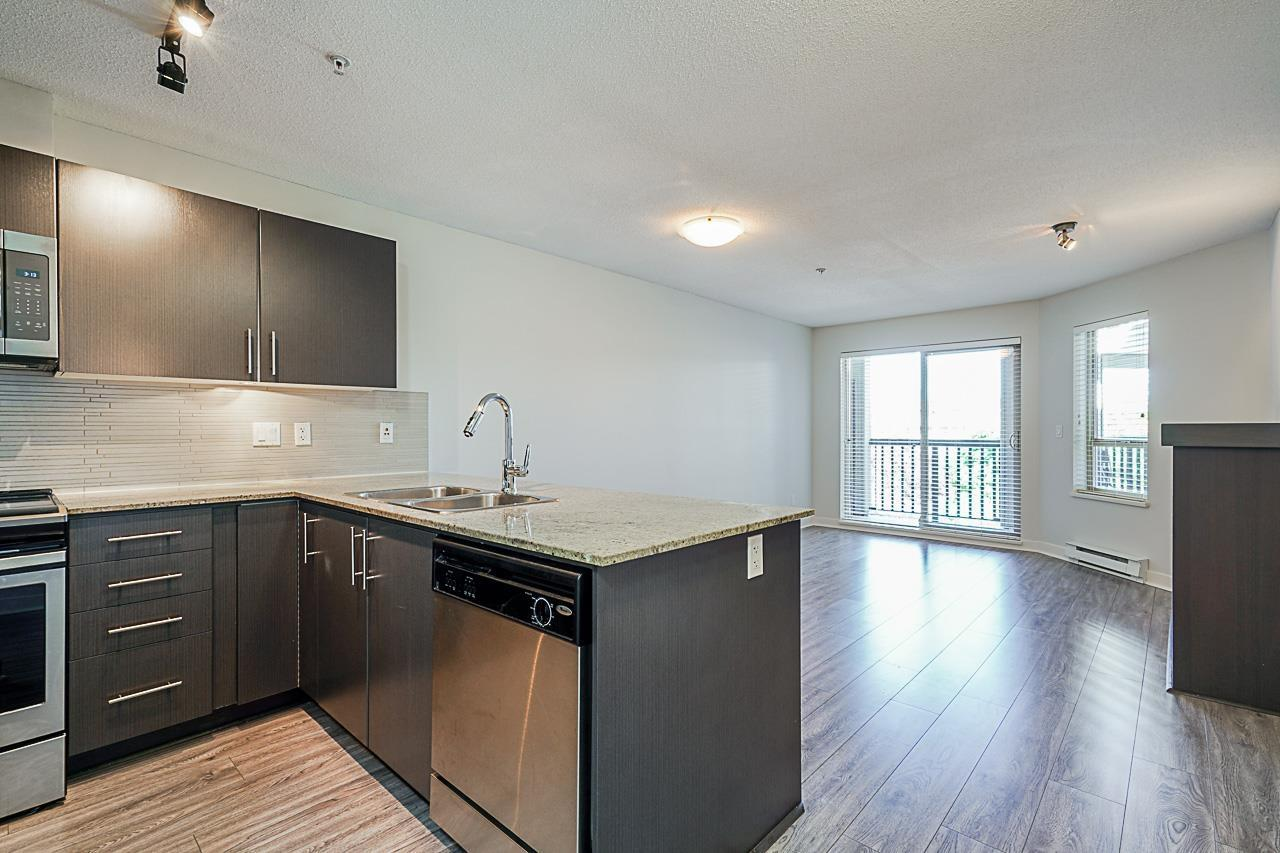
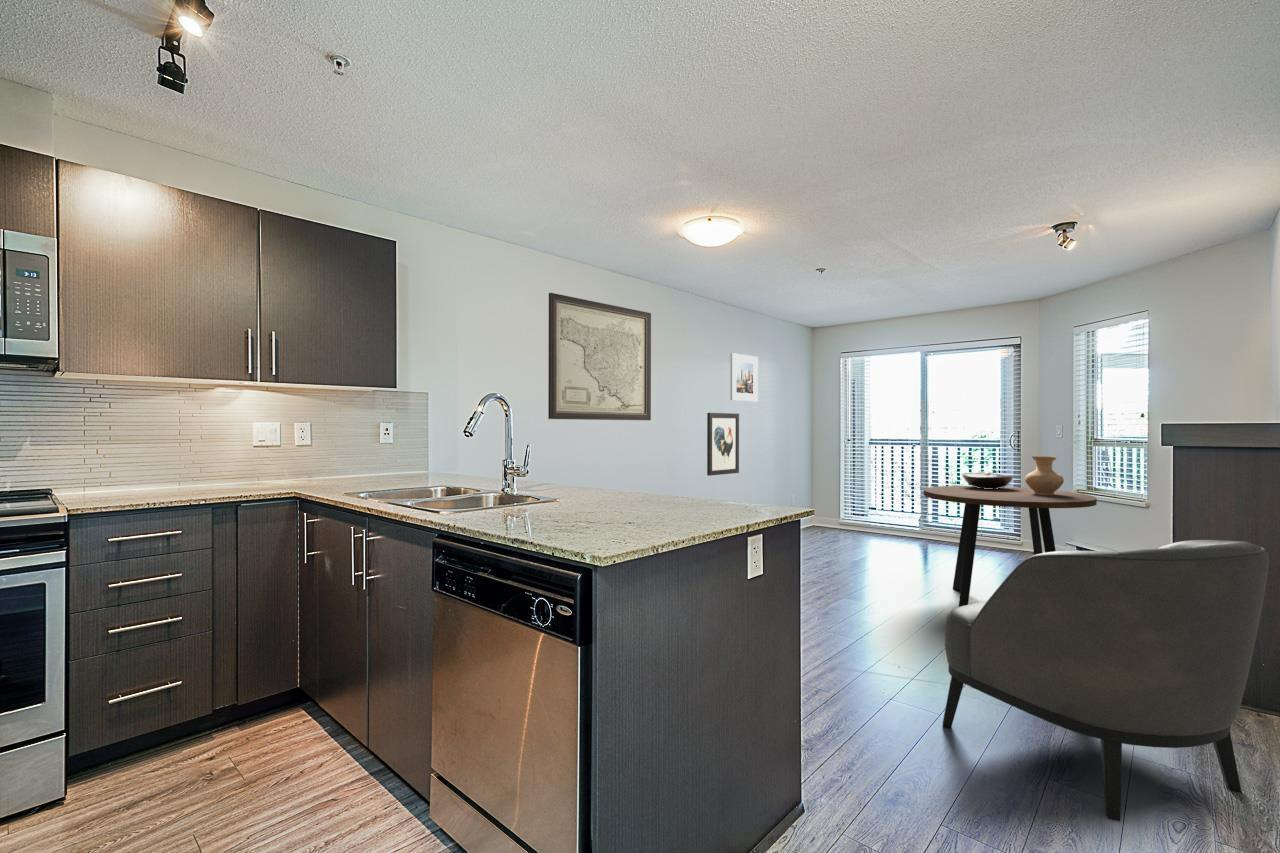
+ wall art [706,412,740,477]
+ wall art [547,292,652,421]
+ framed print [729,352,759,402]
+ armchair [942,539,1270,822]
+ fruit bowl [961,471,1015,489]
+ vase [1024,455,1065,495]
+ dining table [923,485,1098,607]
